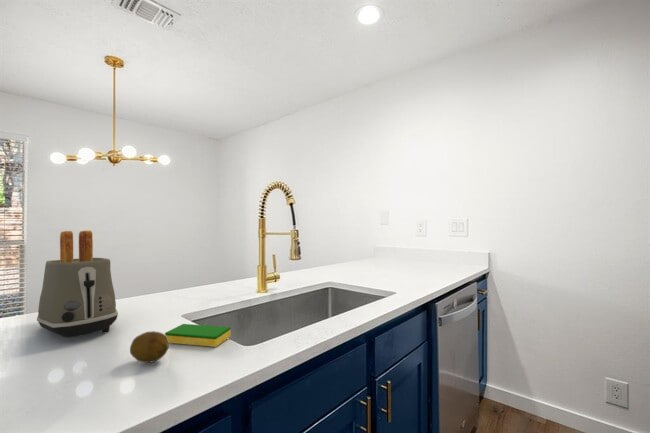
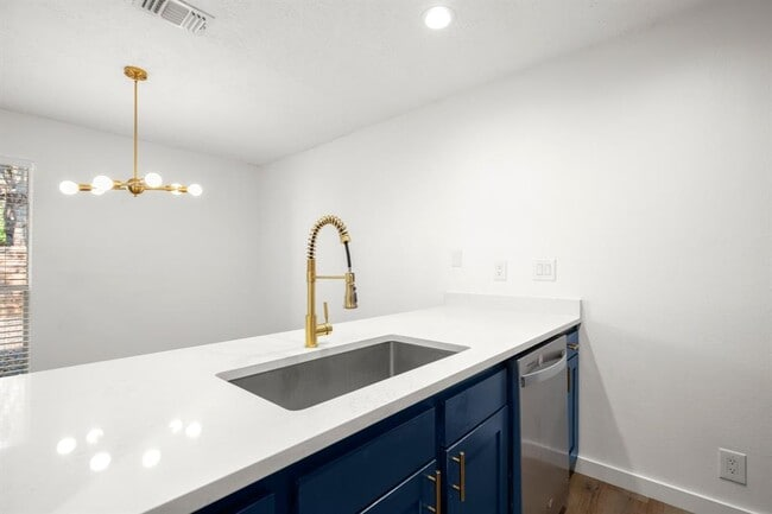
- dish sponge [164,323,232,348]
- toaster [36,230,119,338]
- fruit [129,330,170,364]
